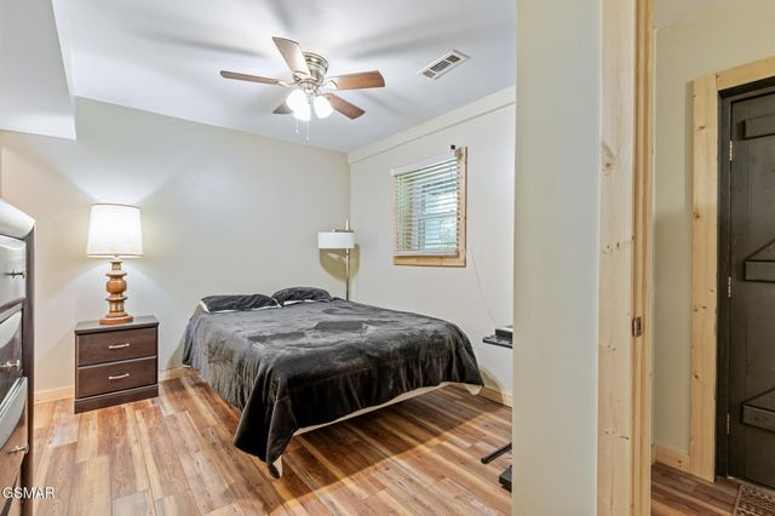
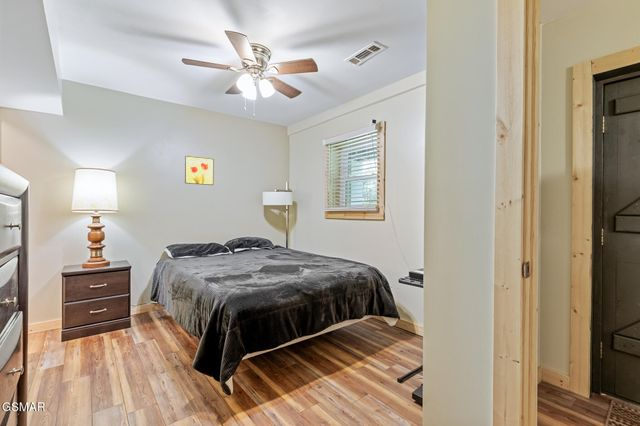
+ wall art [184,155,215,186]
